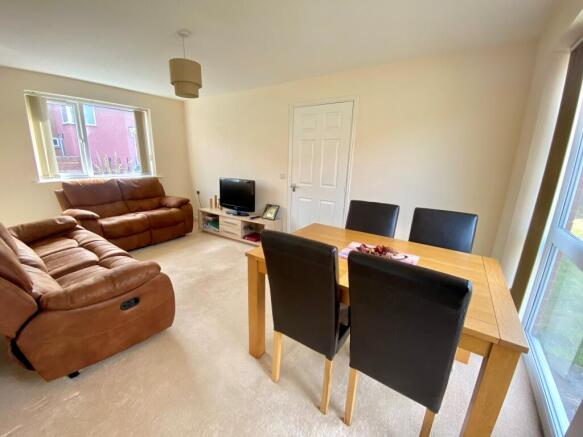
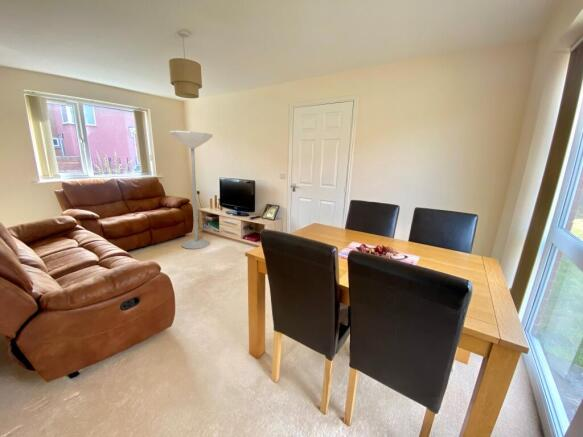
+ floor lamp [168,130,214,250]
